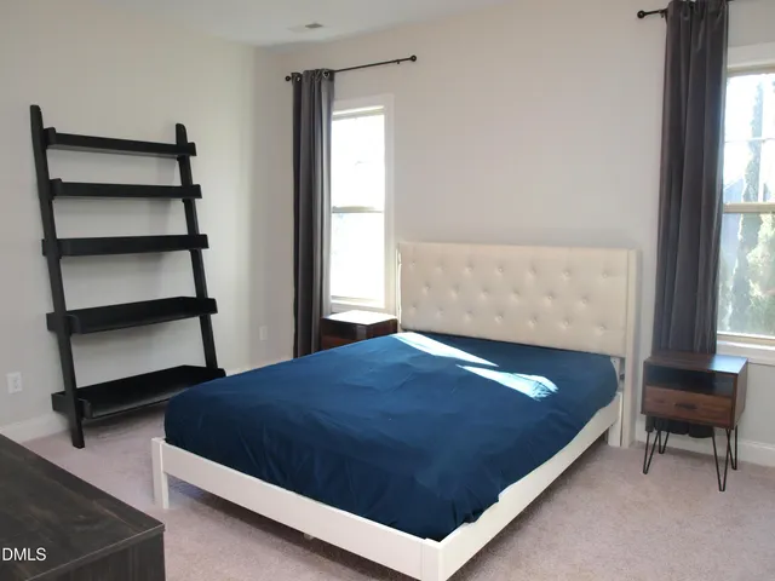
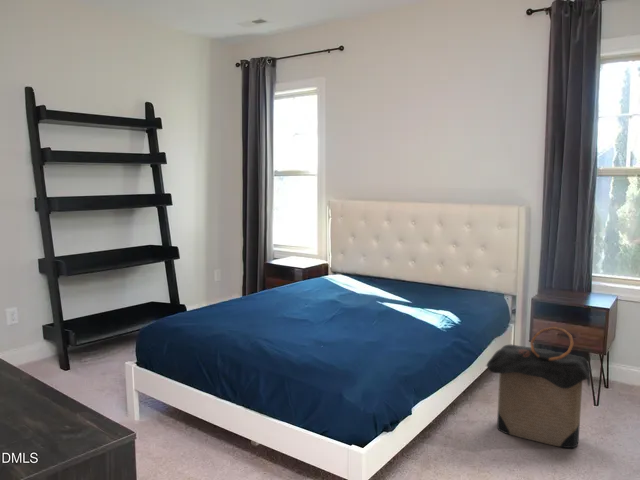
+ laundry hamper [485,326,593,449]
